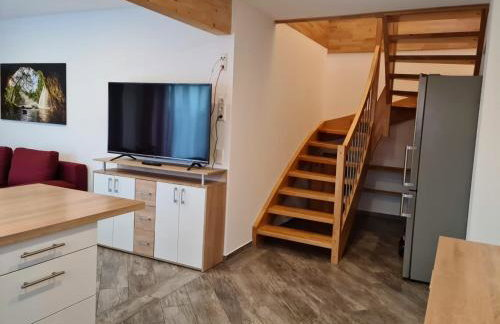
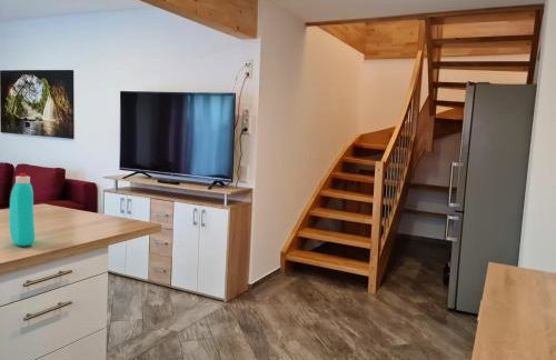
+ bottle [9,172,36,247]
